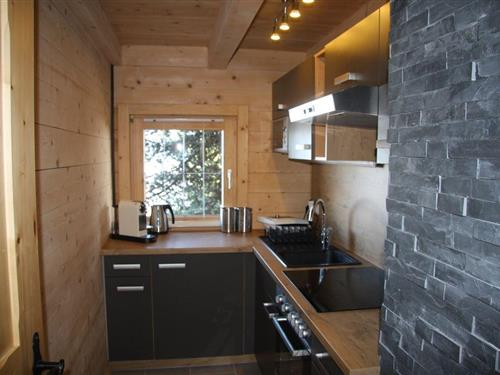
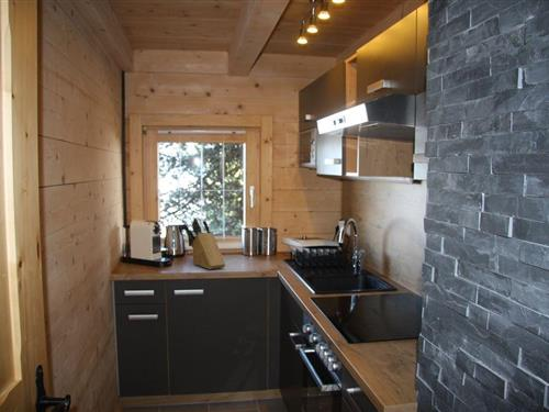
+ knife block [188,218,226,270]
